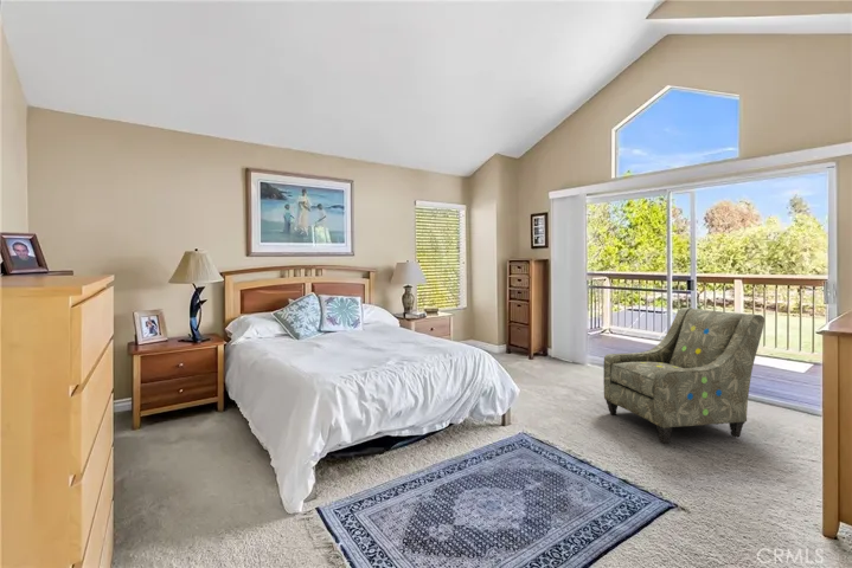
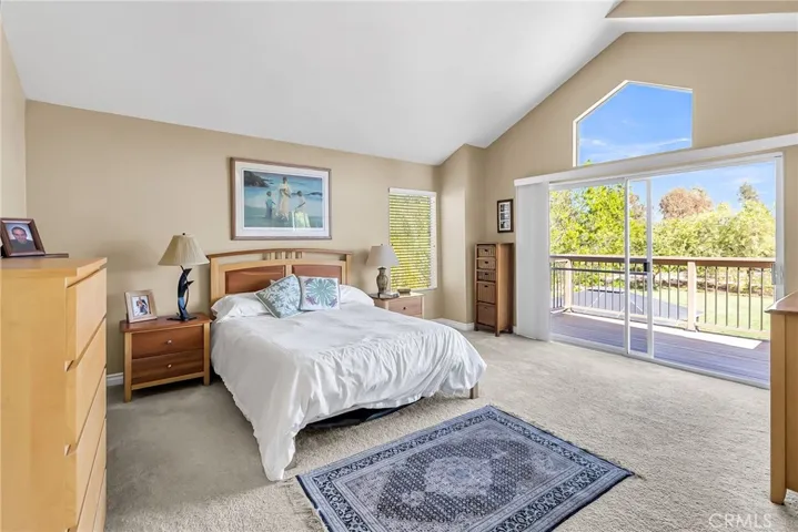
- armchair [602,306,765,445]
